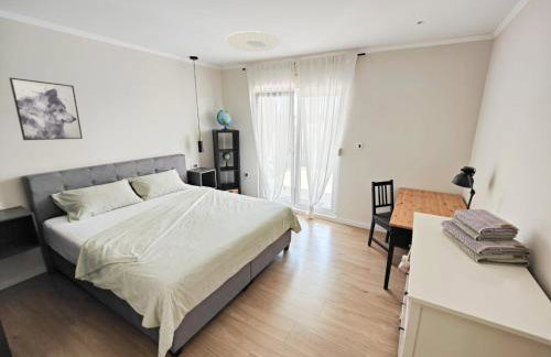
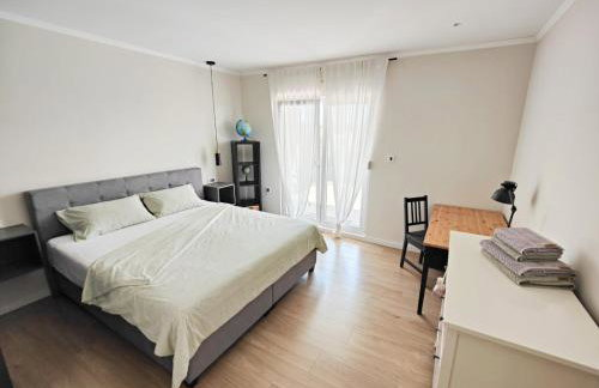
- wall art [8,76,84,141]
- ceiling light [225,30,281,53]
